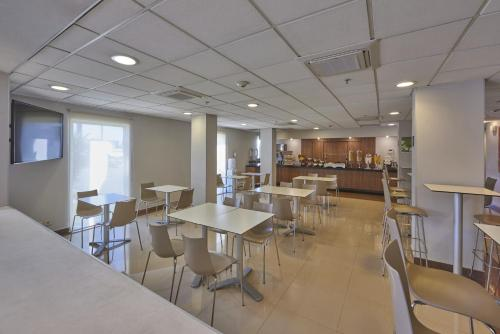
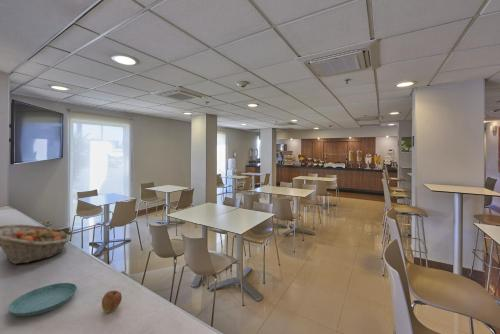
+ fruit basket [0,223,71,265]
+ apple [101,290,123,314]
+ saucer [8,282,78,317]
